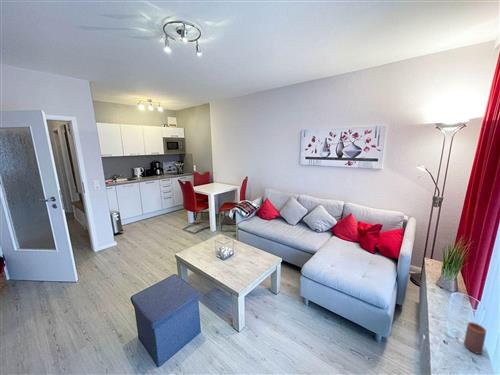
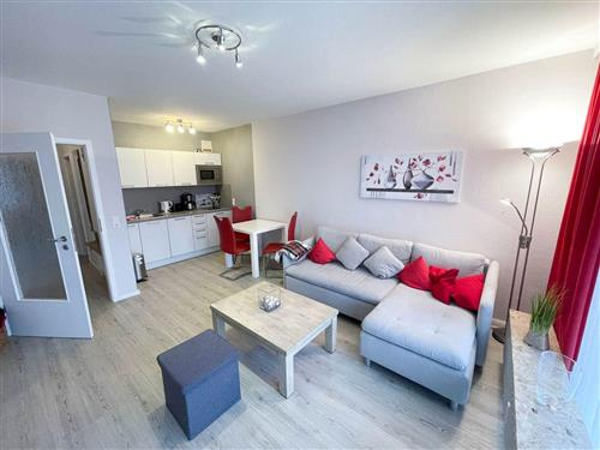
- candle [463,321,487,355]
